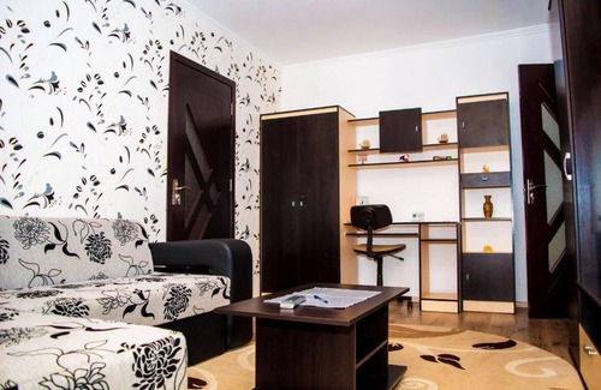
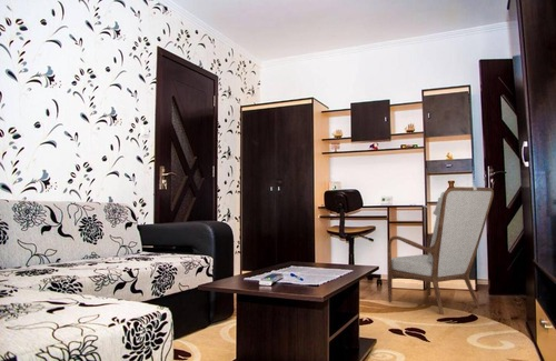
+ armchair [387,185,495,315]
